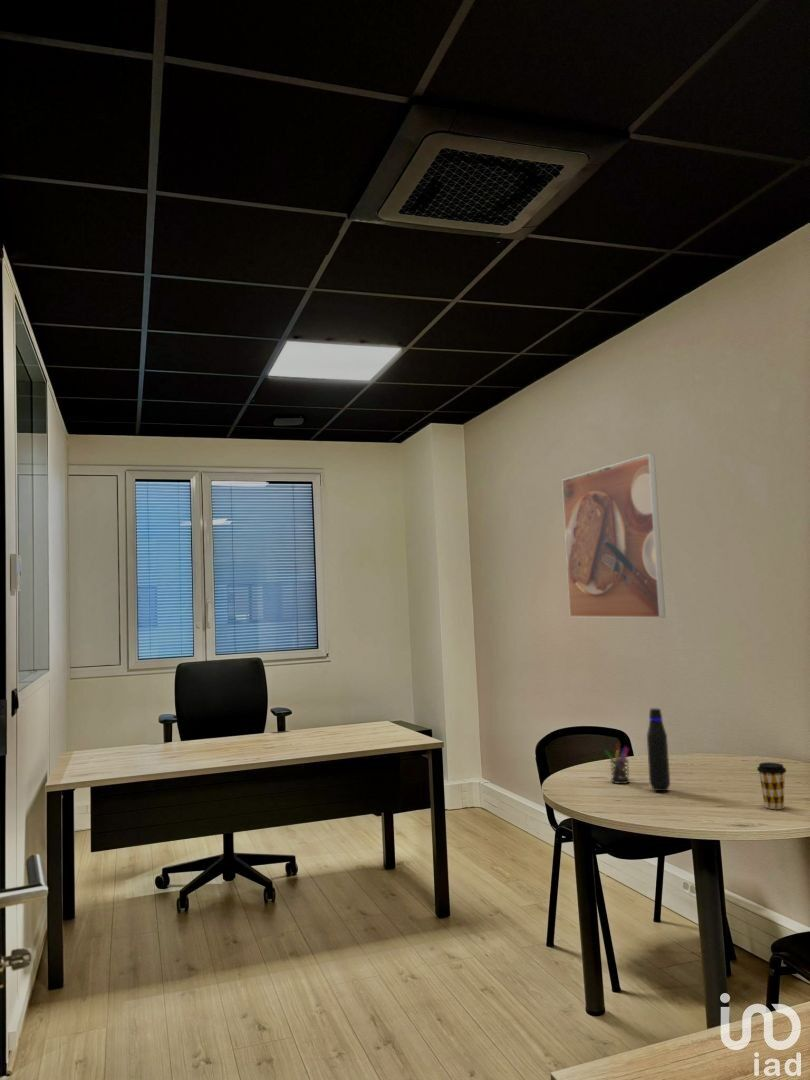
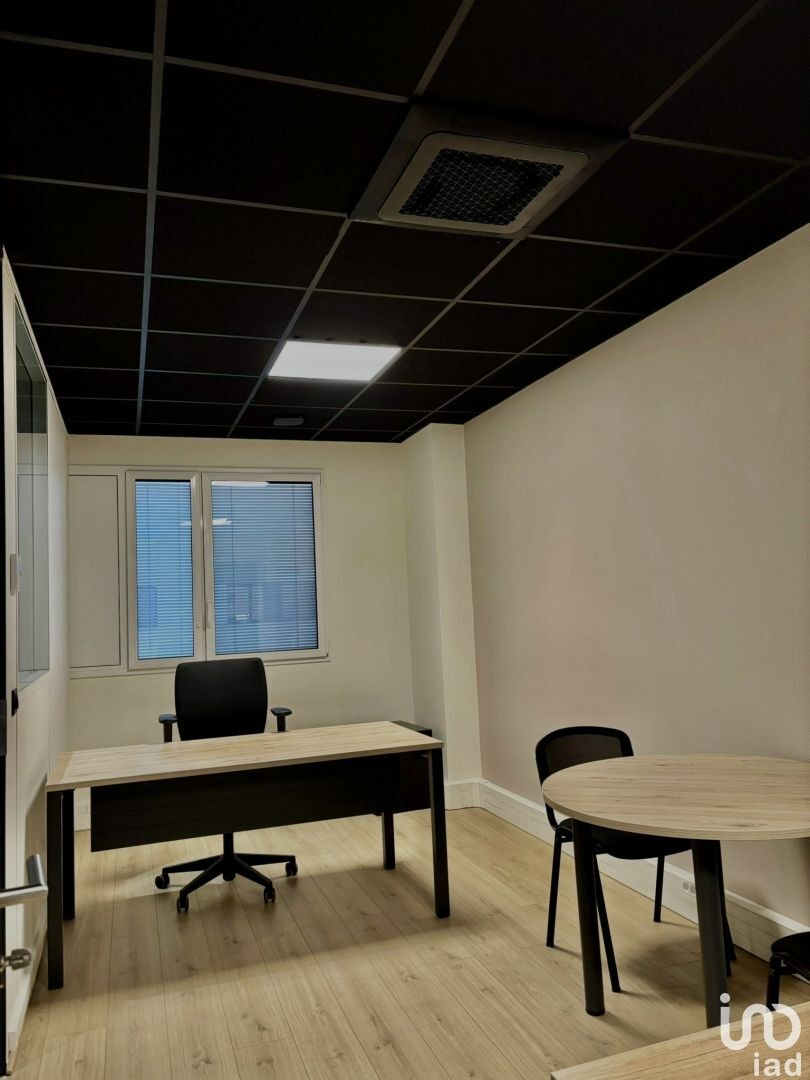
- pen holder [604,742,631,785]
- water bottle [646,707,671,793]
- coffee cup [756,761,787,810]
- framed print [561,453,666,619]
